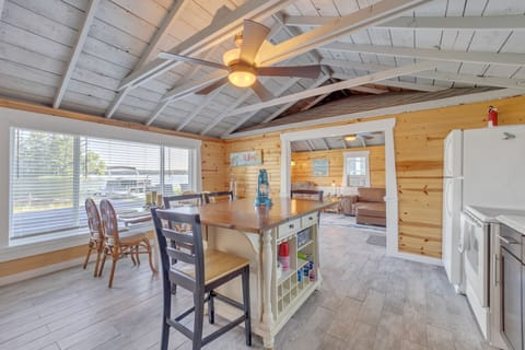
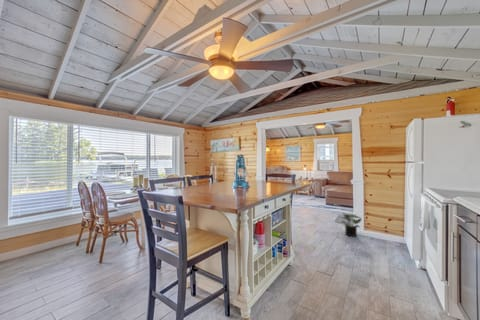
+ potted plant [339,213,363,238]
